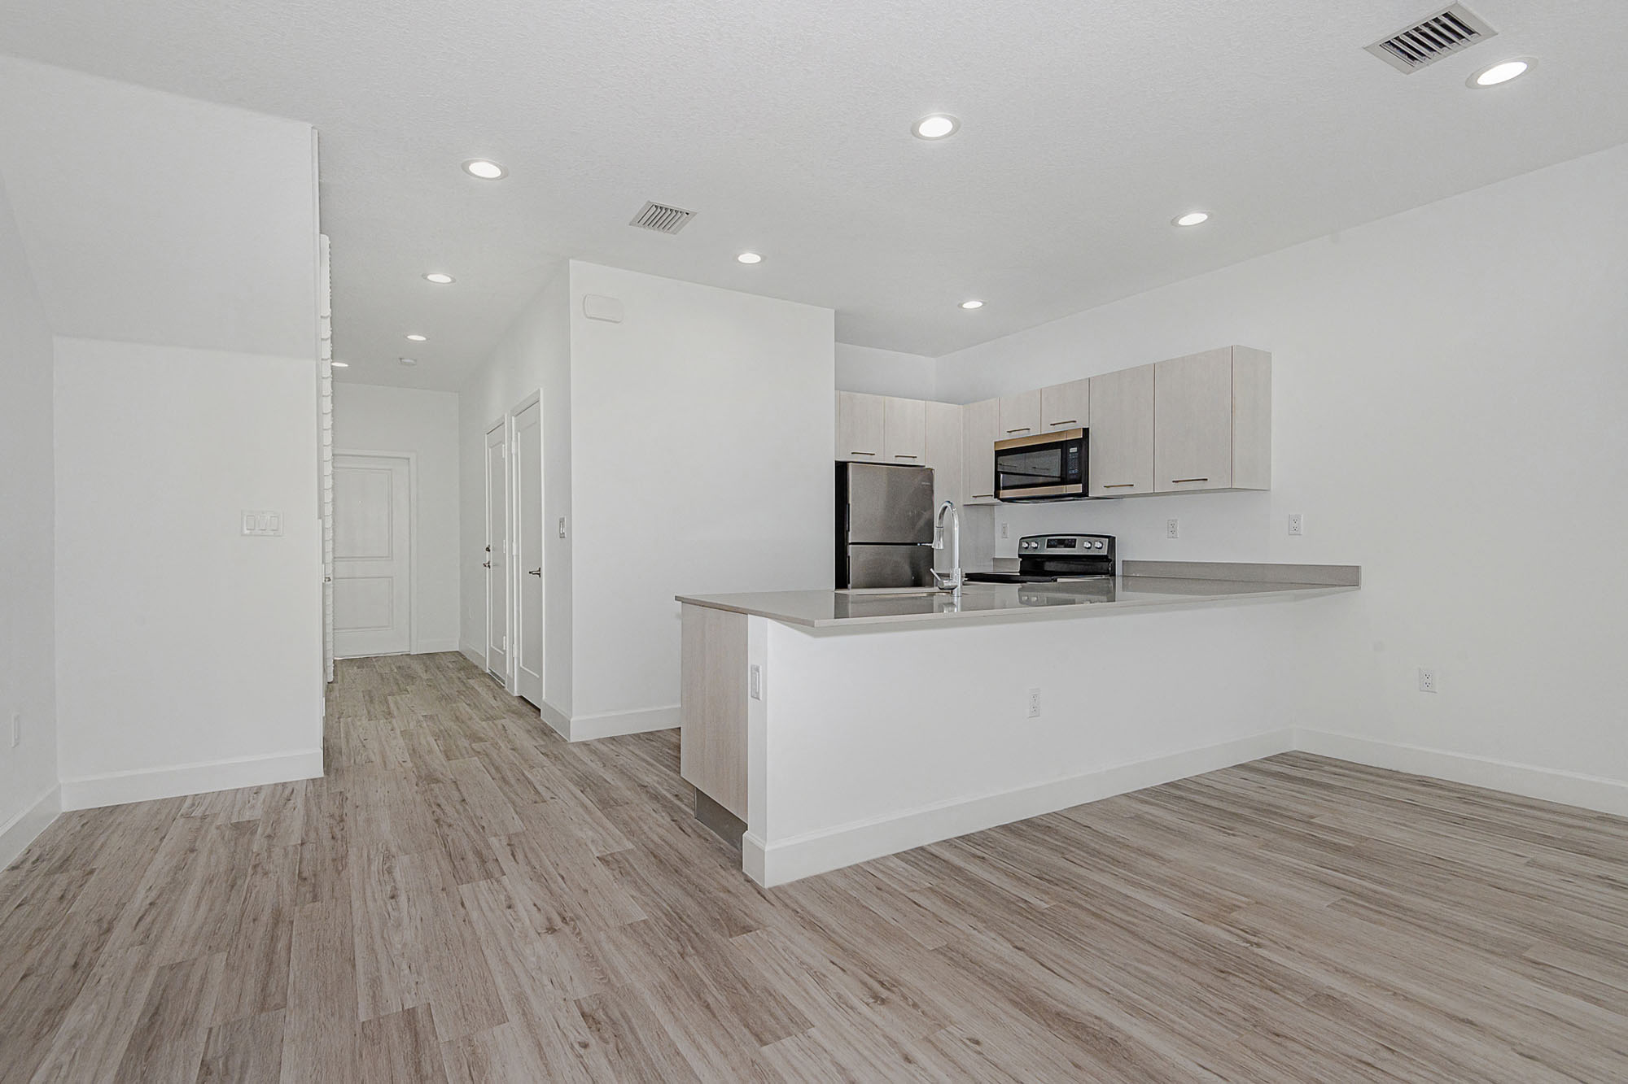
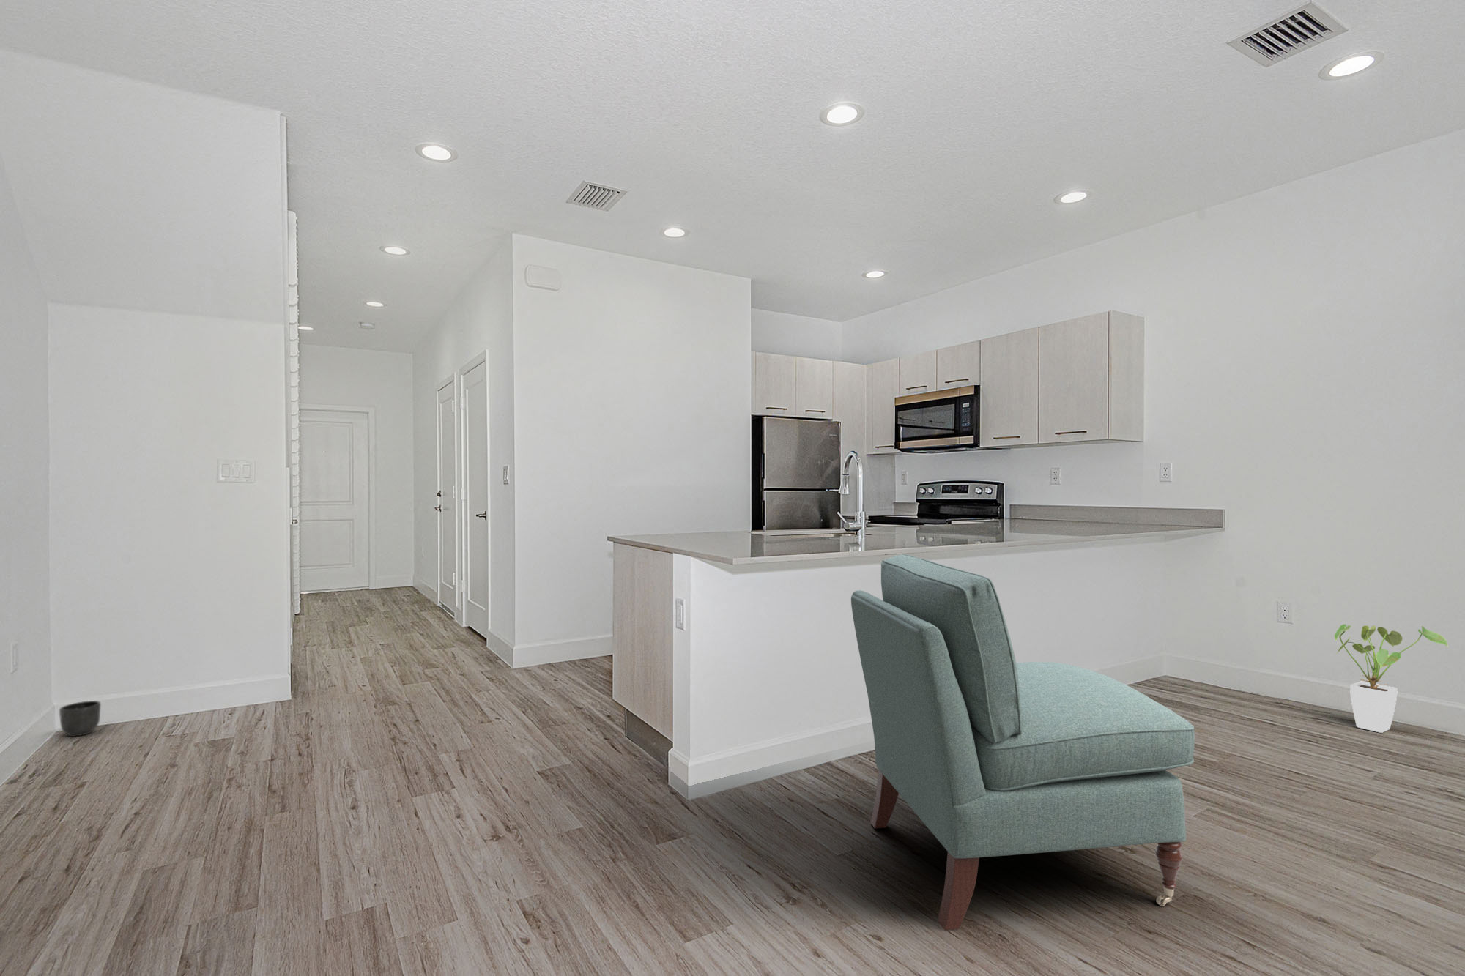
+ house plant [1334,624,1449,734]
+ chair [851,553,1196,931]
+ planter [59,700,101,737]
